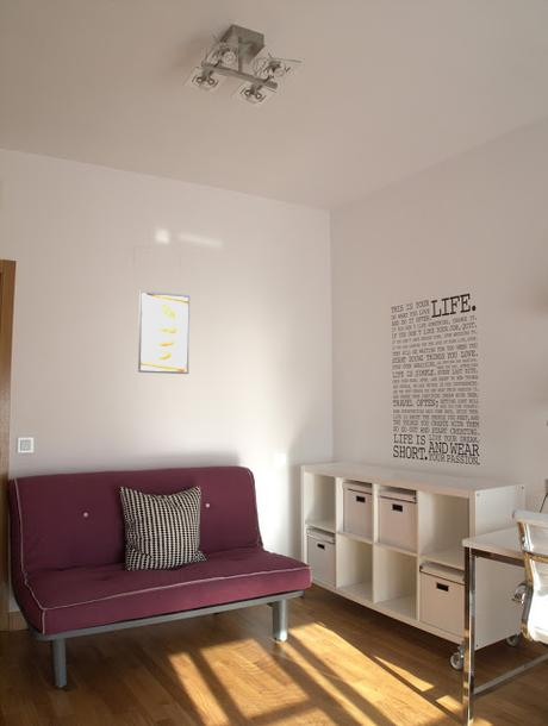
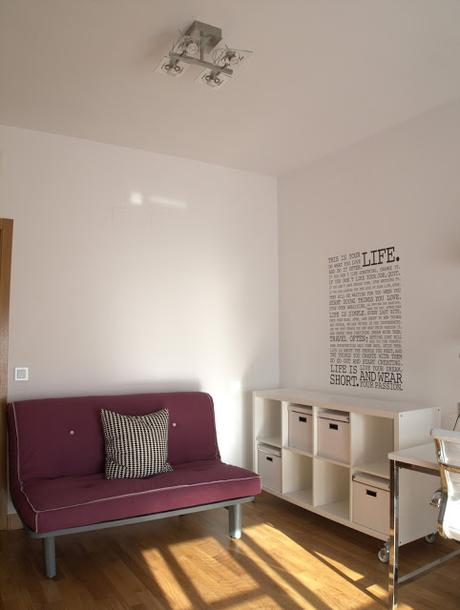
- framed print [137,289,191,375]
